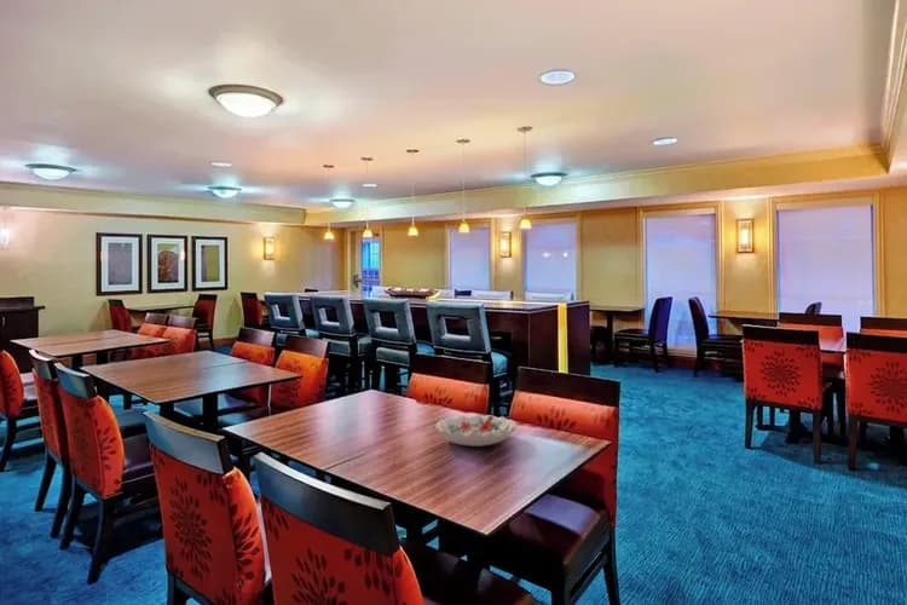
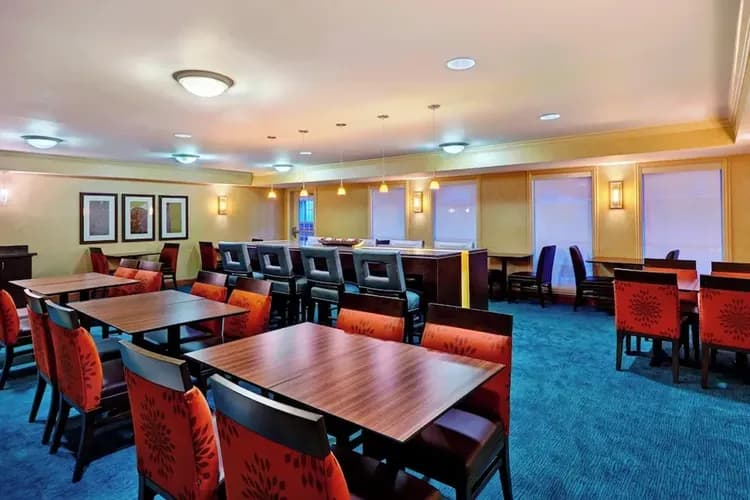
- decorative bowl [434,414,518,448]
